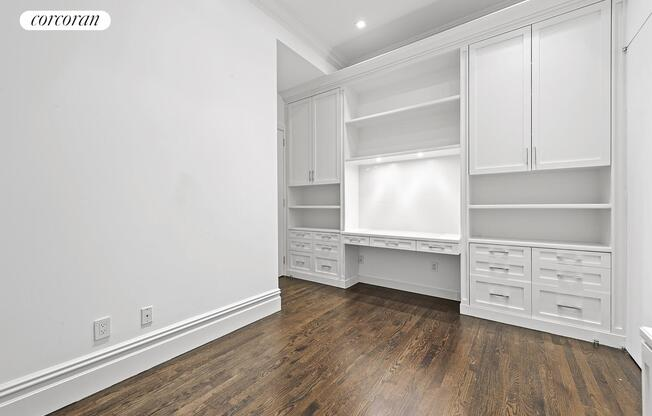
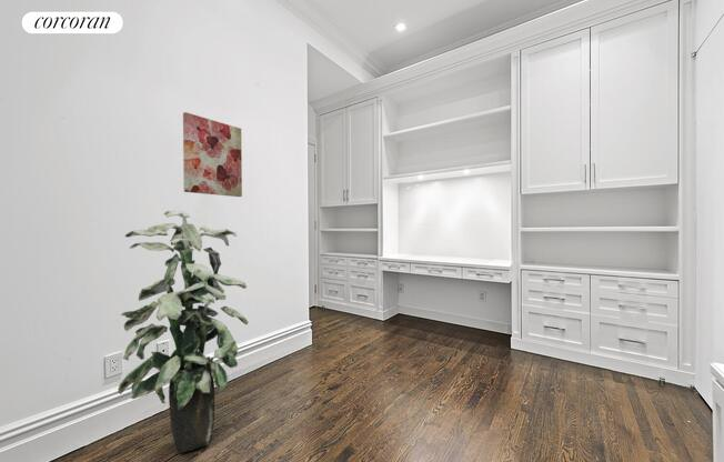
+ wall art [182,111,243,198]
+ indoor plant [117,210,249,454]
